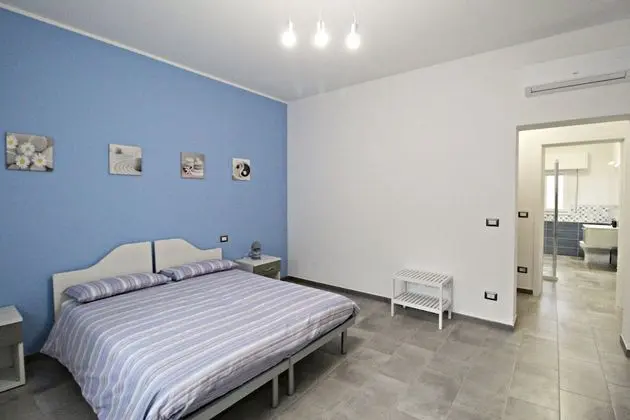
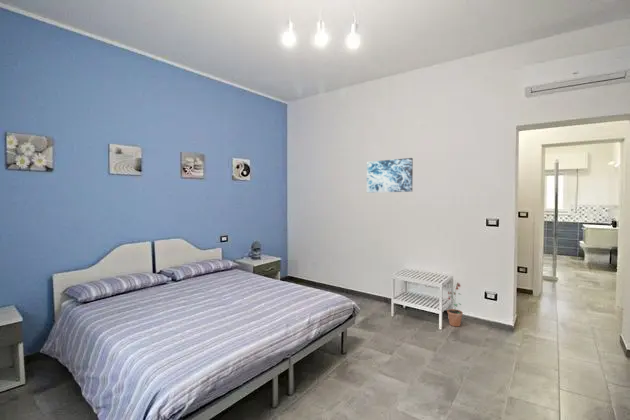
+ potted plant [446,281,464,327]
+ wall art [366,157,414,194]
